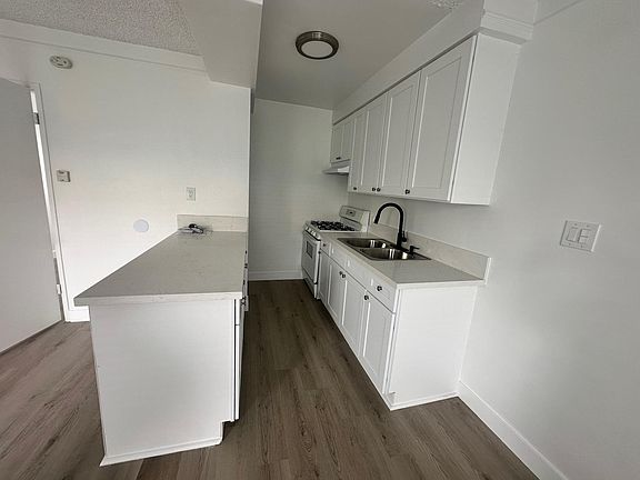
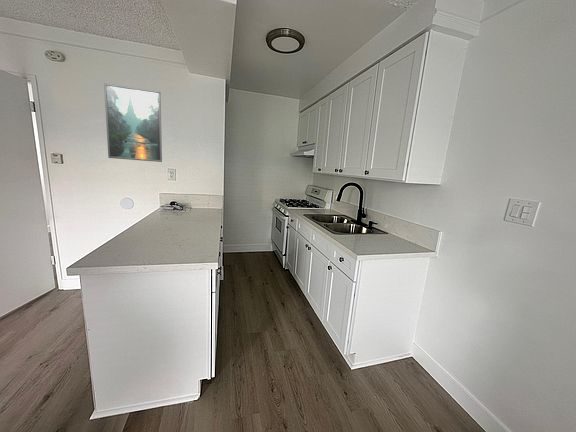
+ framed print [103,82,163,163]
